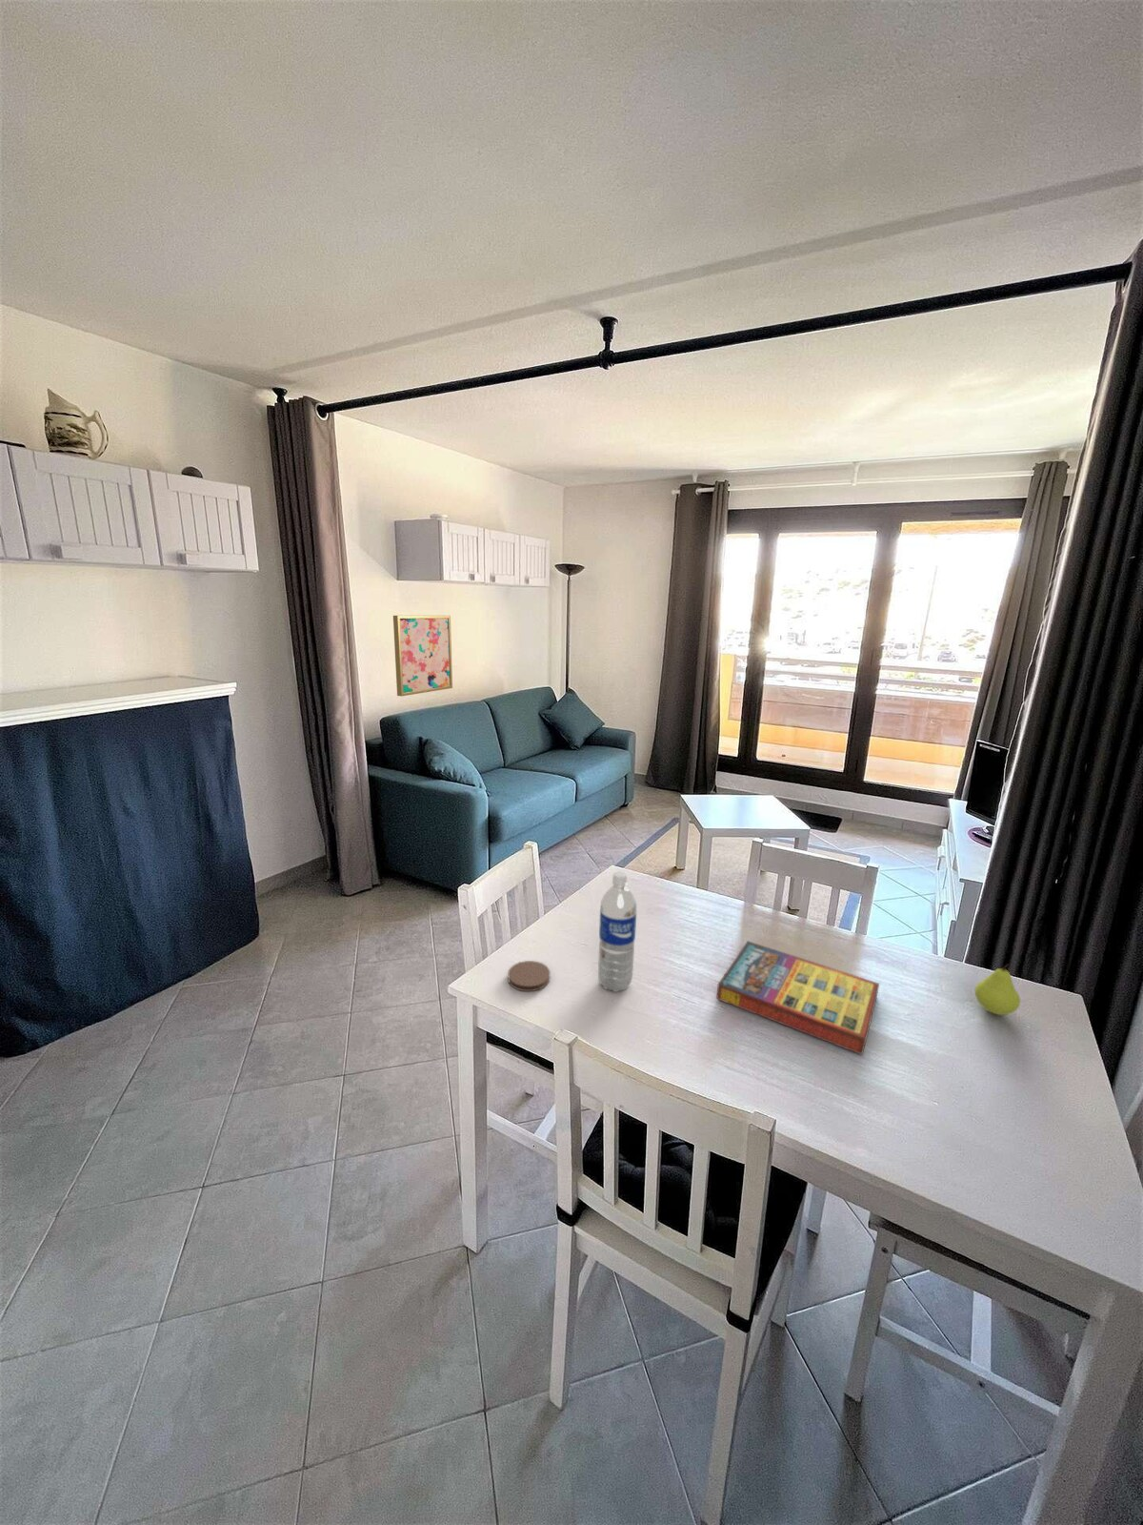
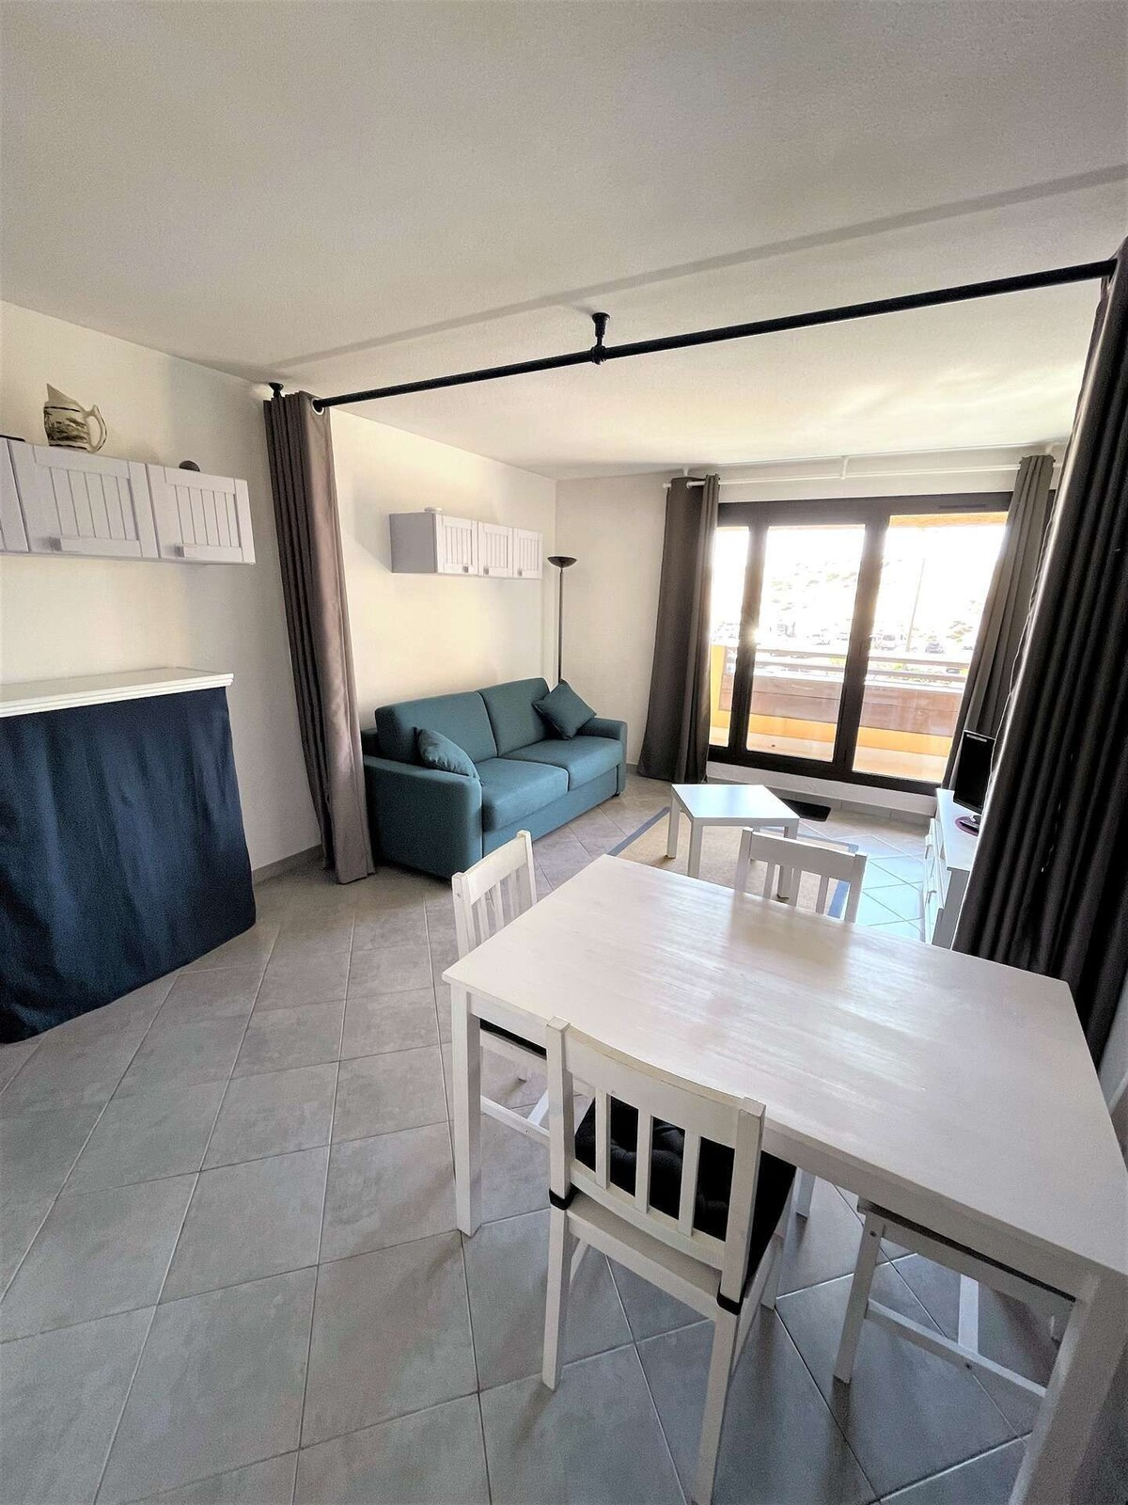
- fruit [974,963,1021,1016]
- water bottle [597,871,638,993]
- game compilation box [716,940,880,1055]
- wall art [393,615,454,698]
- coaster [507,959,551,992]
